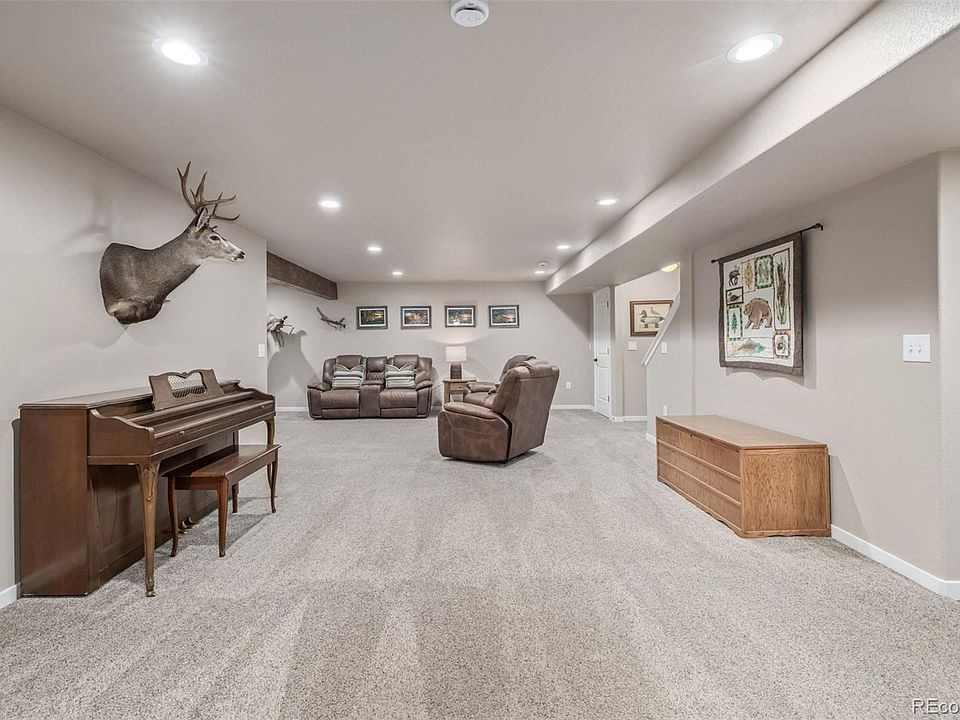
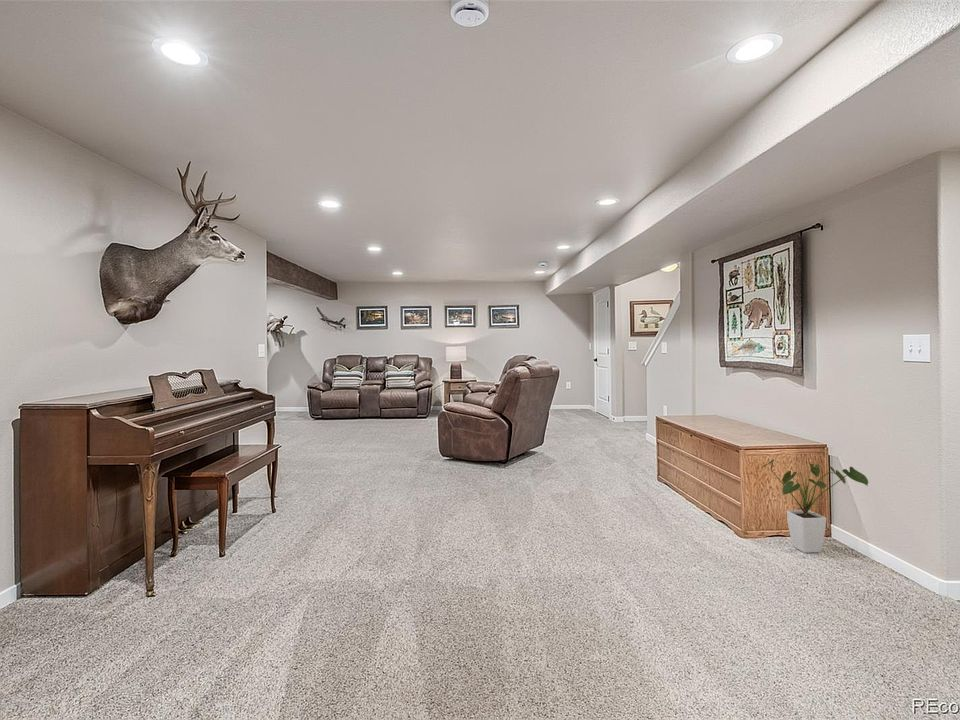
+ house plant [760,459,869,554]
